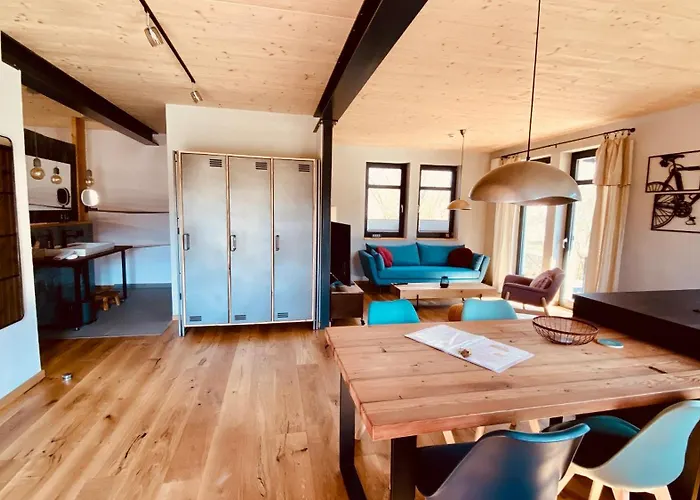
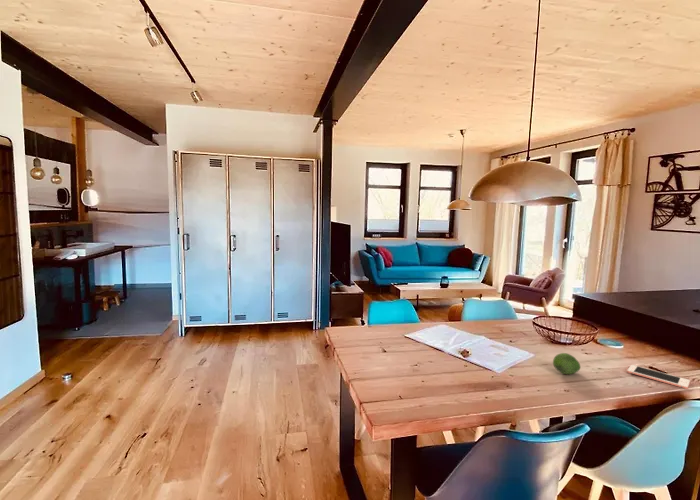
+ cell phone [626,364,691,390]
+ fruit [552,352,582,375]
